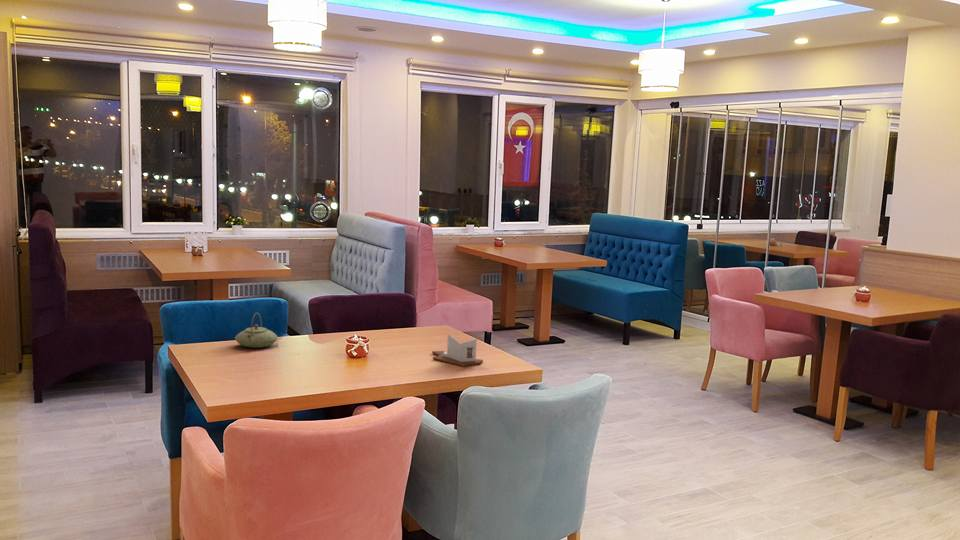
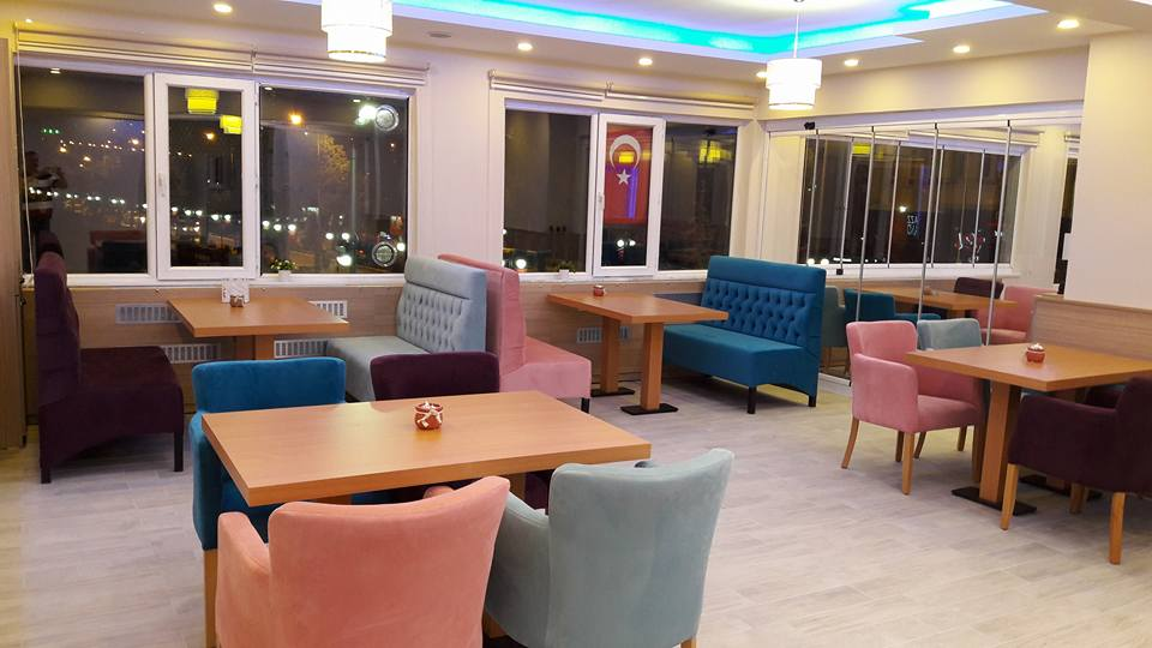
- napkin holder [431,333,484,368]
- teapot [234,312,279,349]
